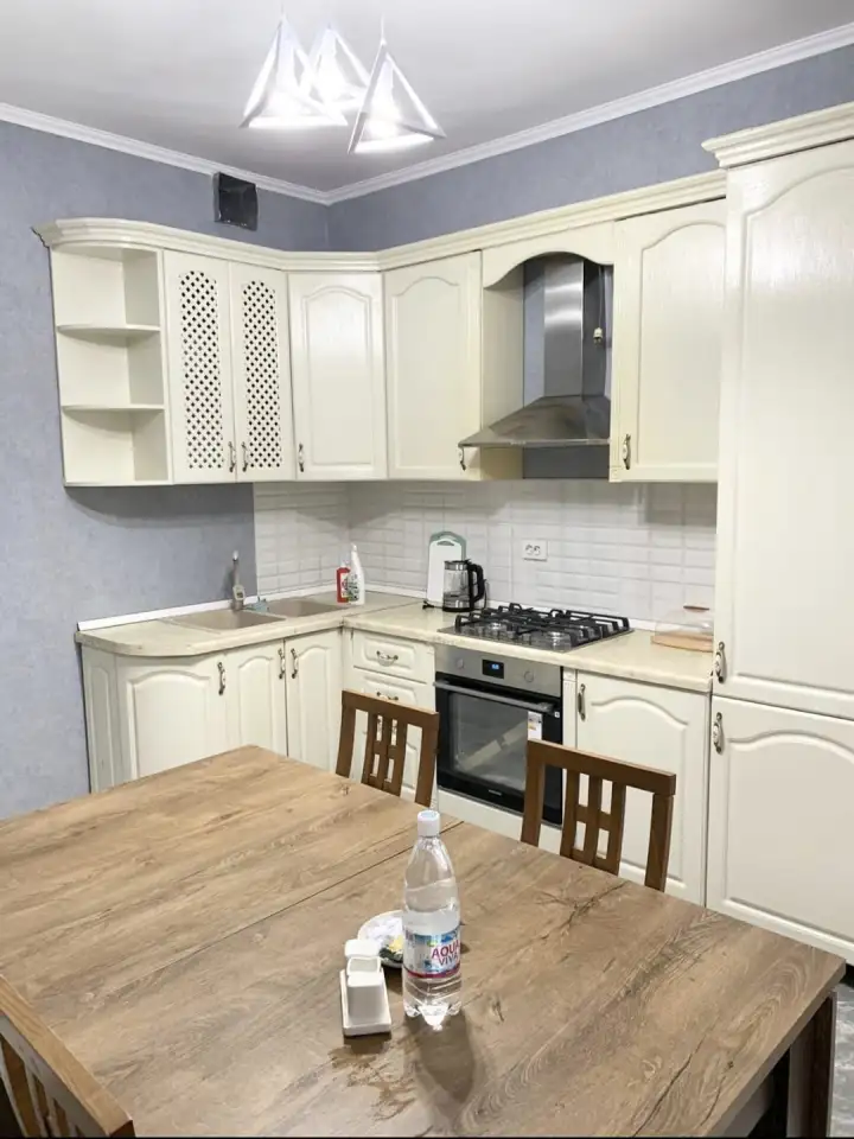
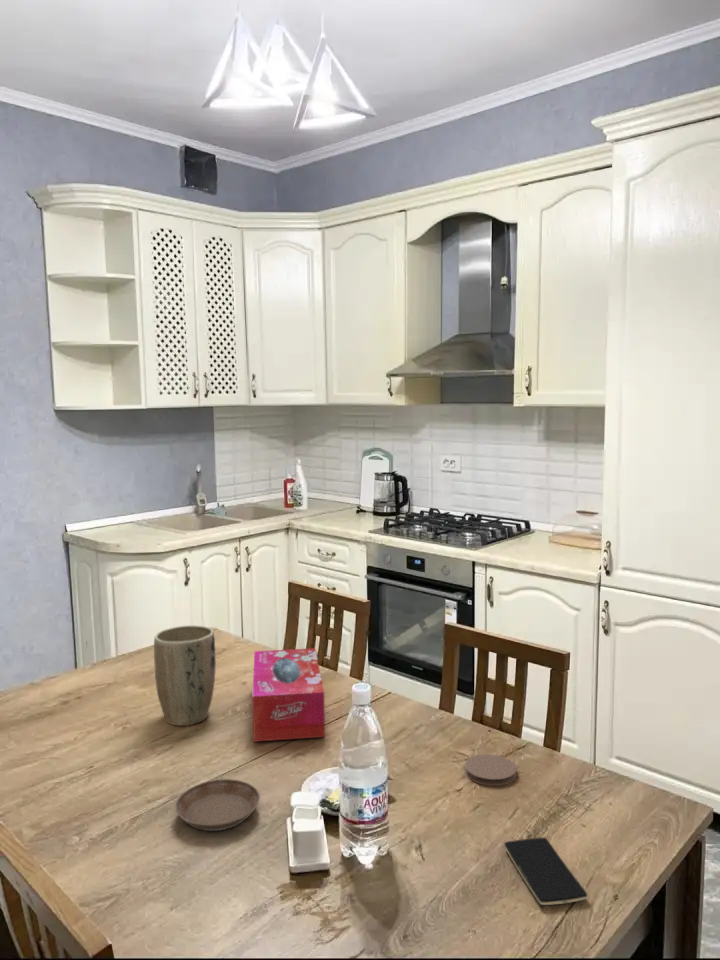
+ tissue box [252,647,326,743]
+ saucer [174,778,261,832]
+ plant pot [153,624,217,727]
+ smartphone [503,837,588,906]
+ coaster [464,753,517,787]
